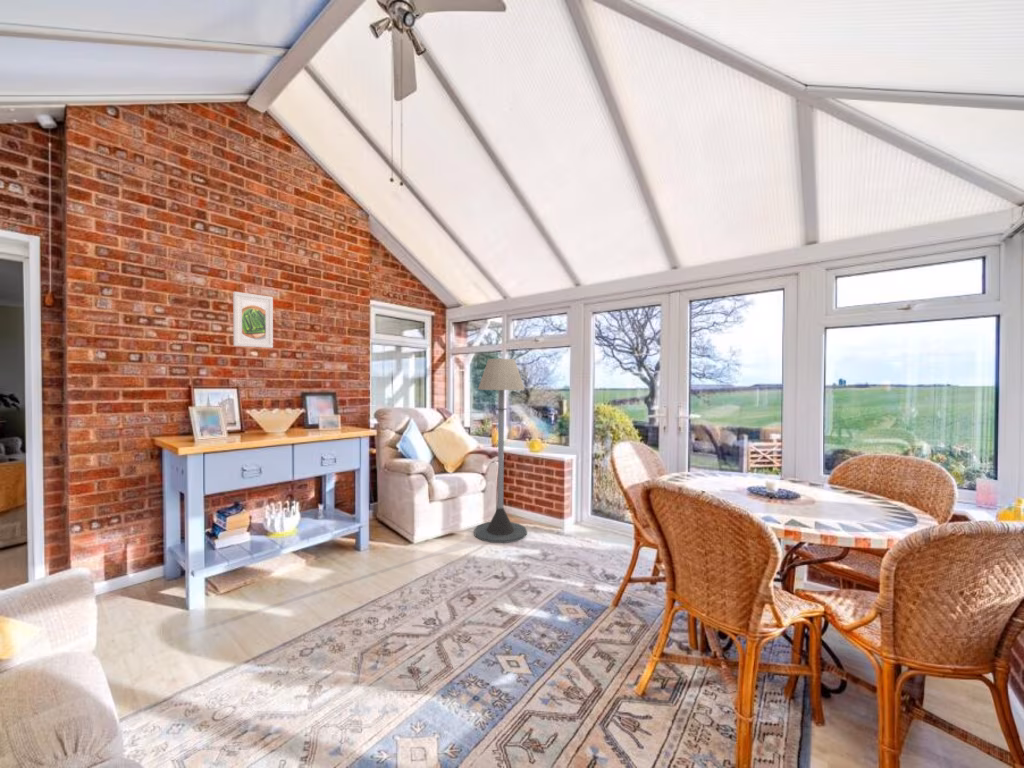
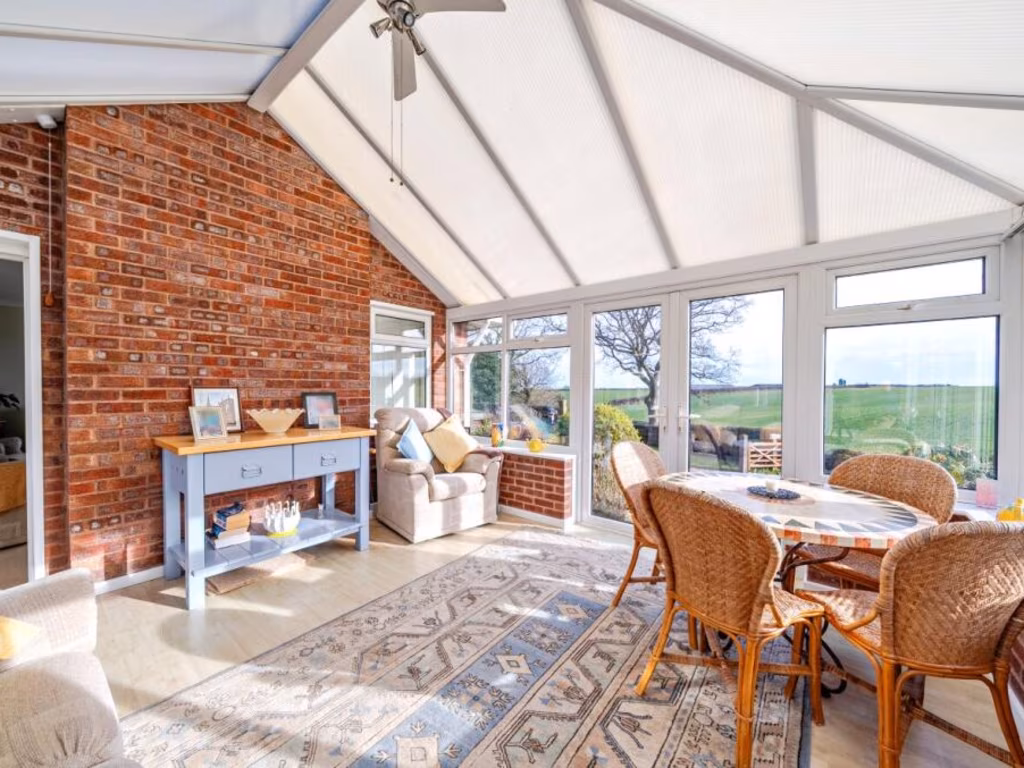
- floor lamp [473,358,528,544]
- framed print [232,291,274,349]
